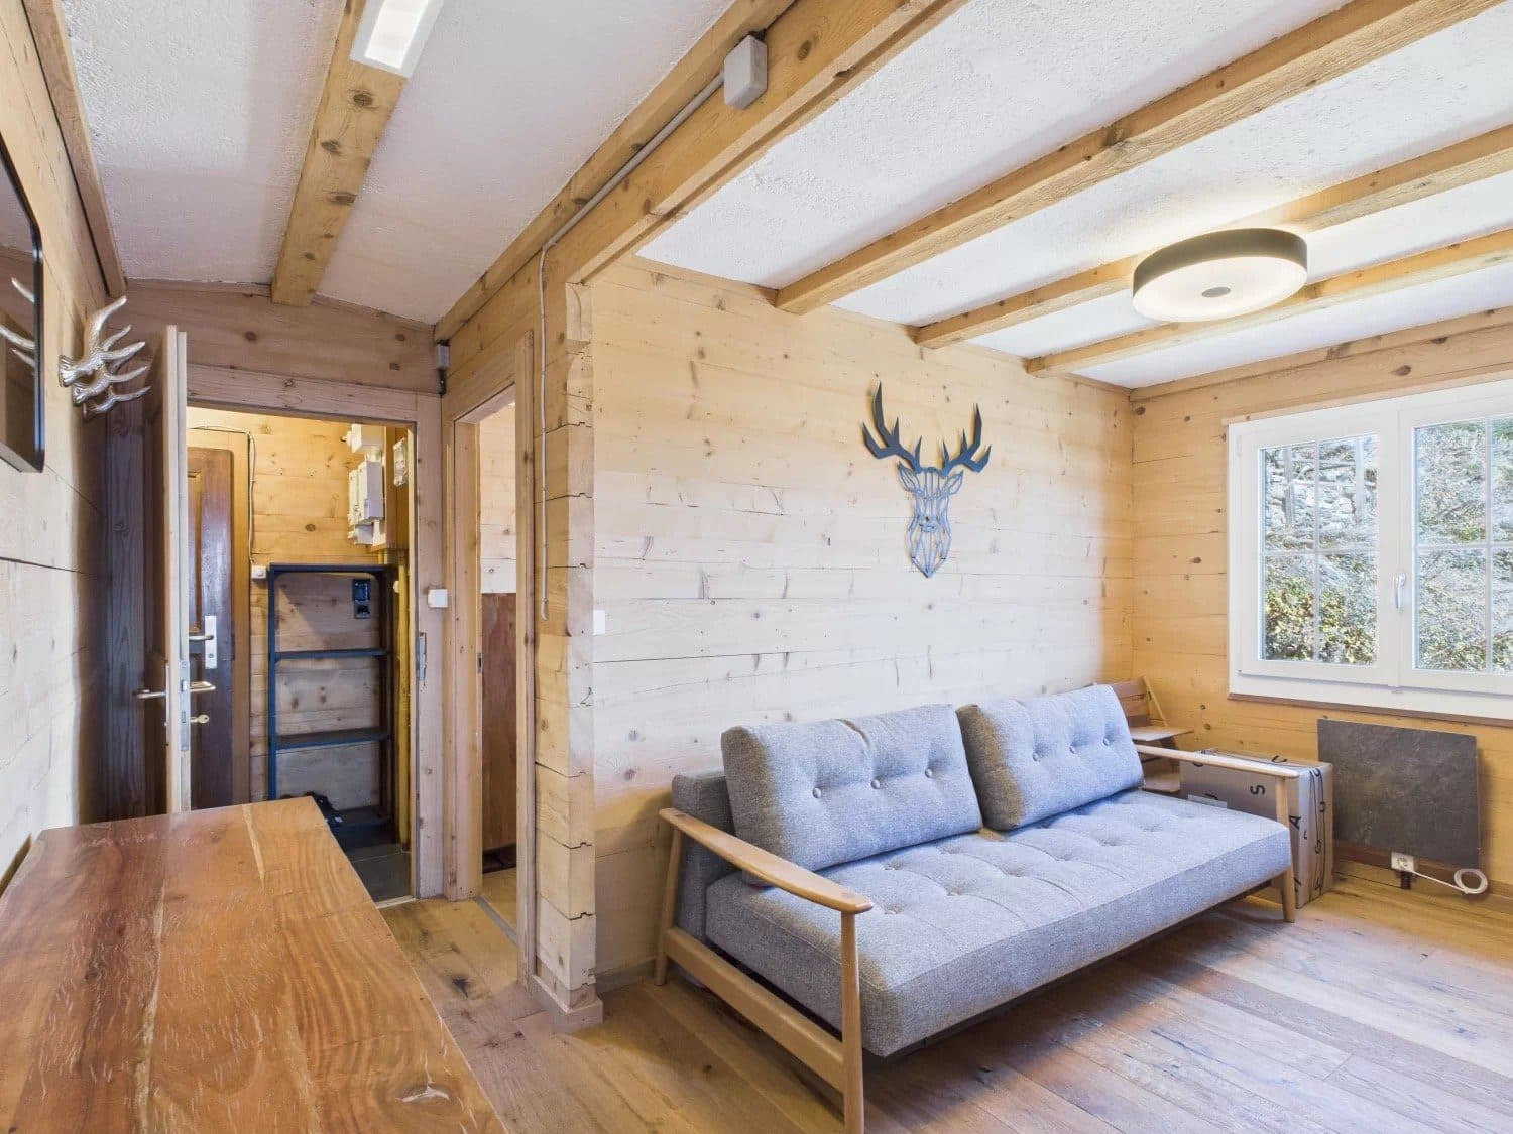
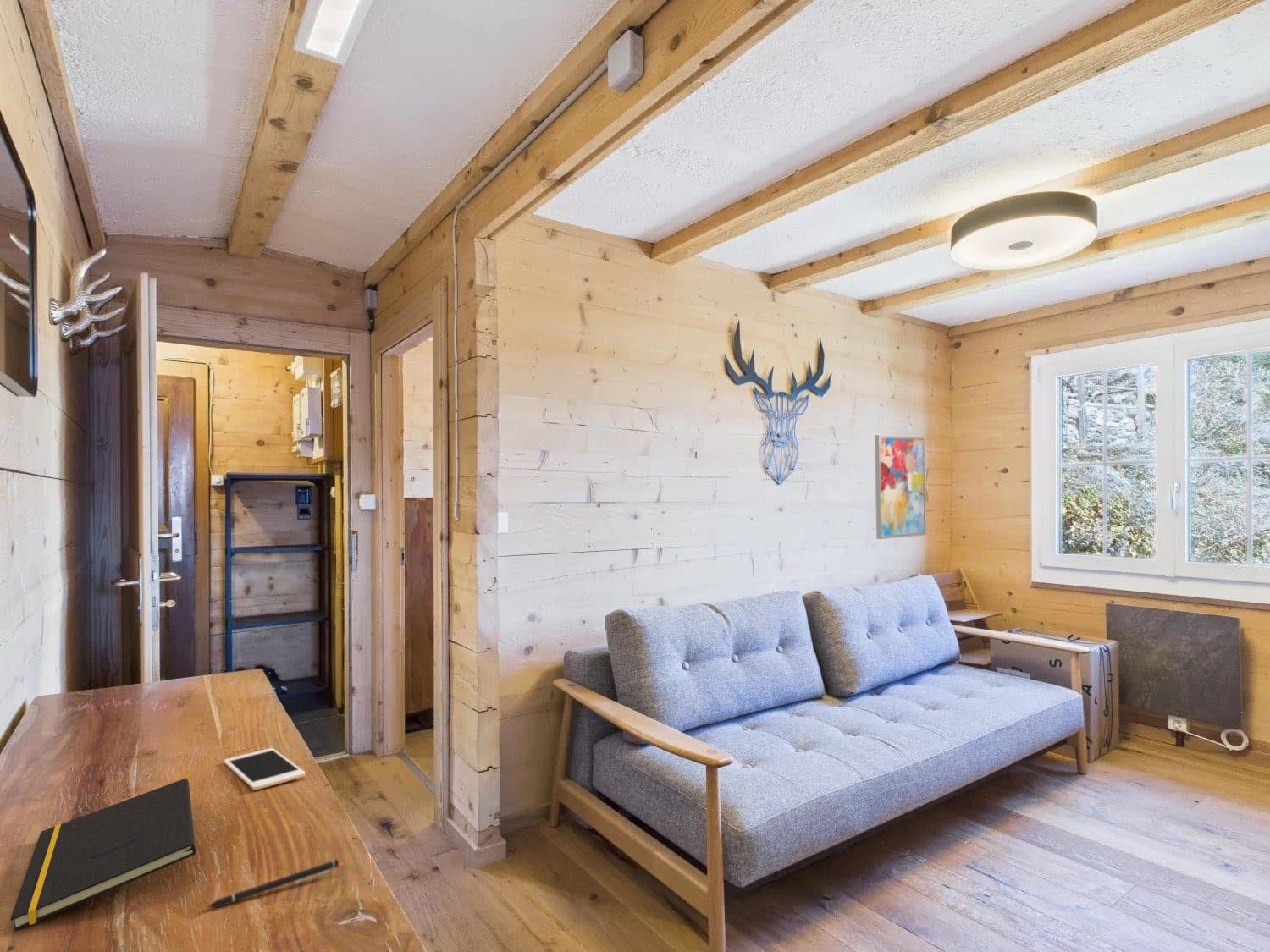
+ cell phone [224,747,306,791]
+ pen [206,859,340,908]
+ notepad [9,778,196,932]
+ wall art [874,434,927,540]
